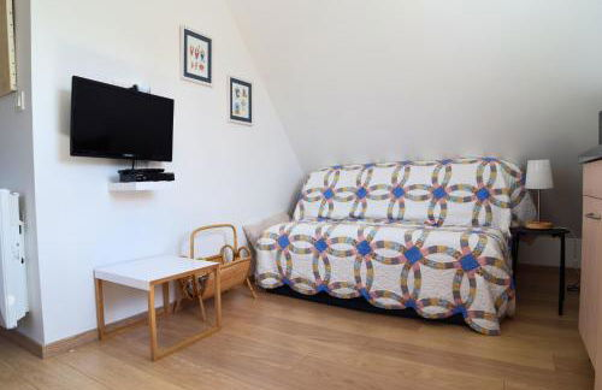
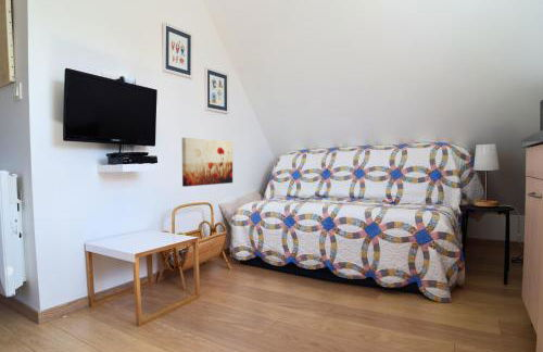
+ wall art [181,137,233,188]
